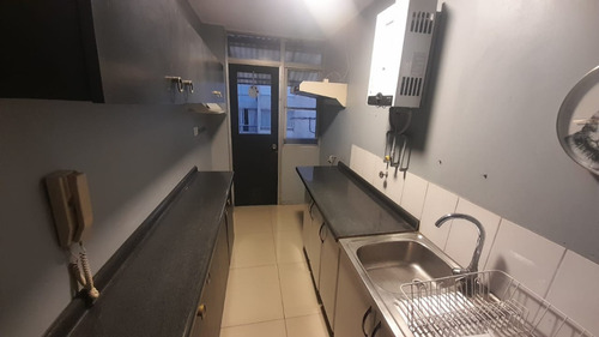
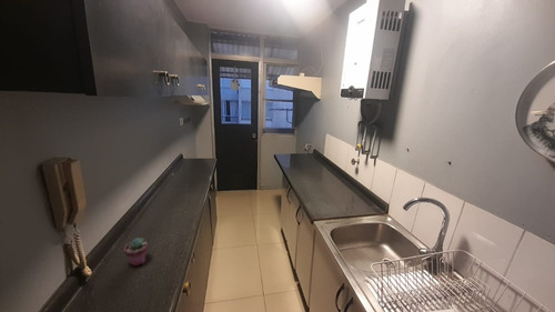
+ potted succulent [123,236,149,266]
